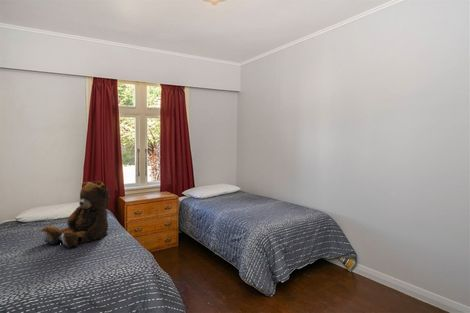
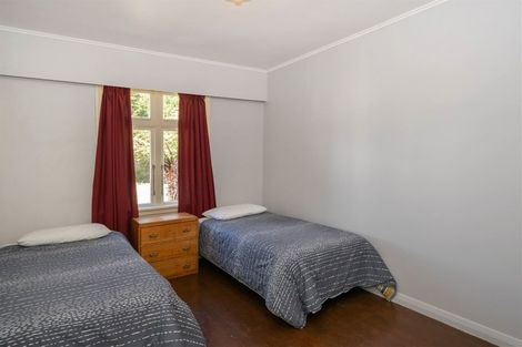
- teddy bear [39,180,111,249]
